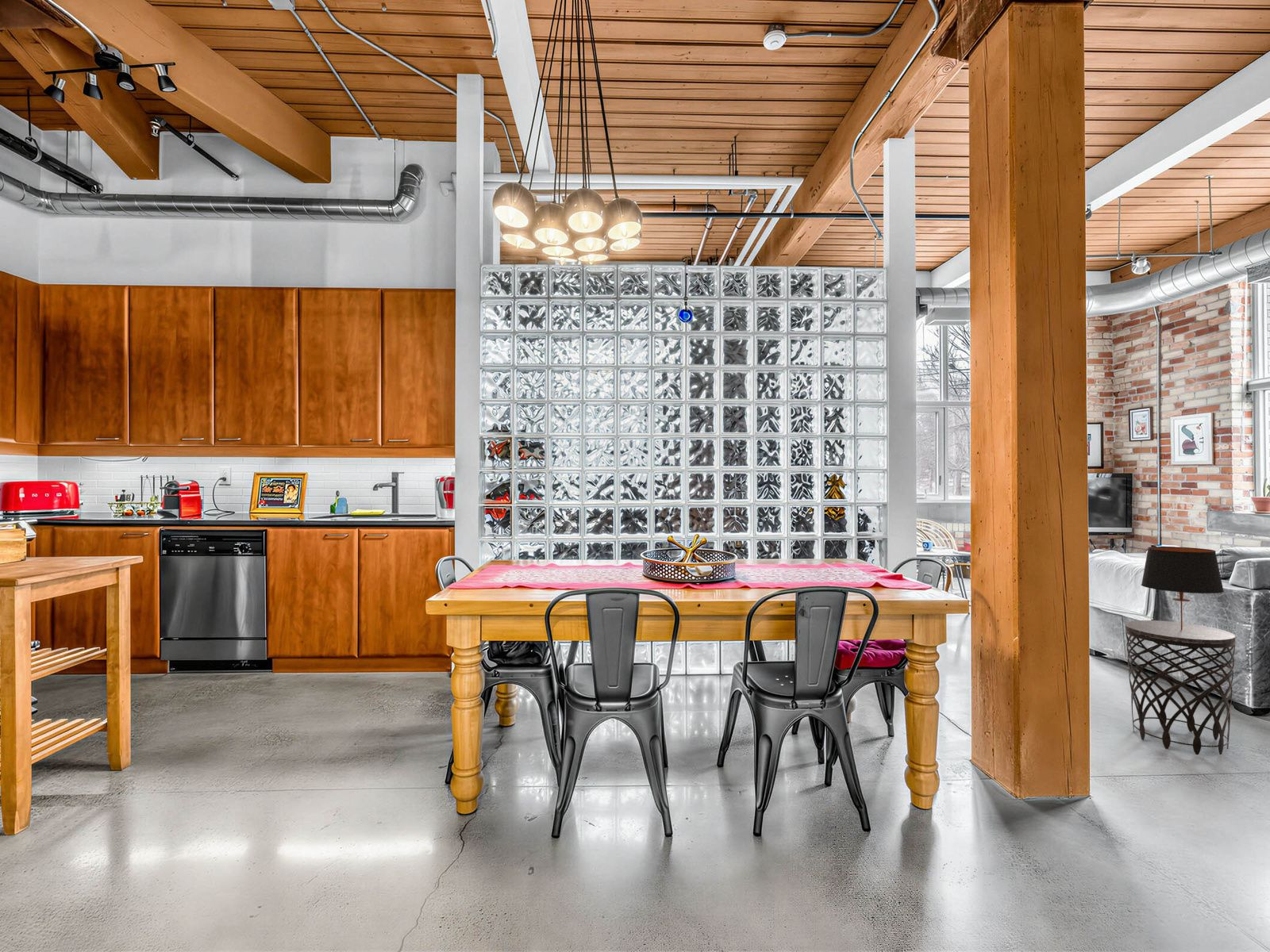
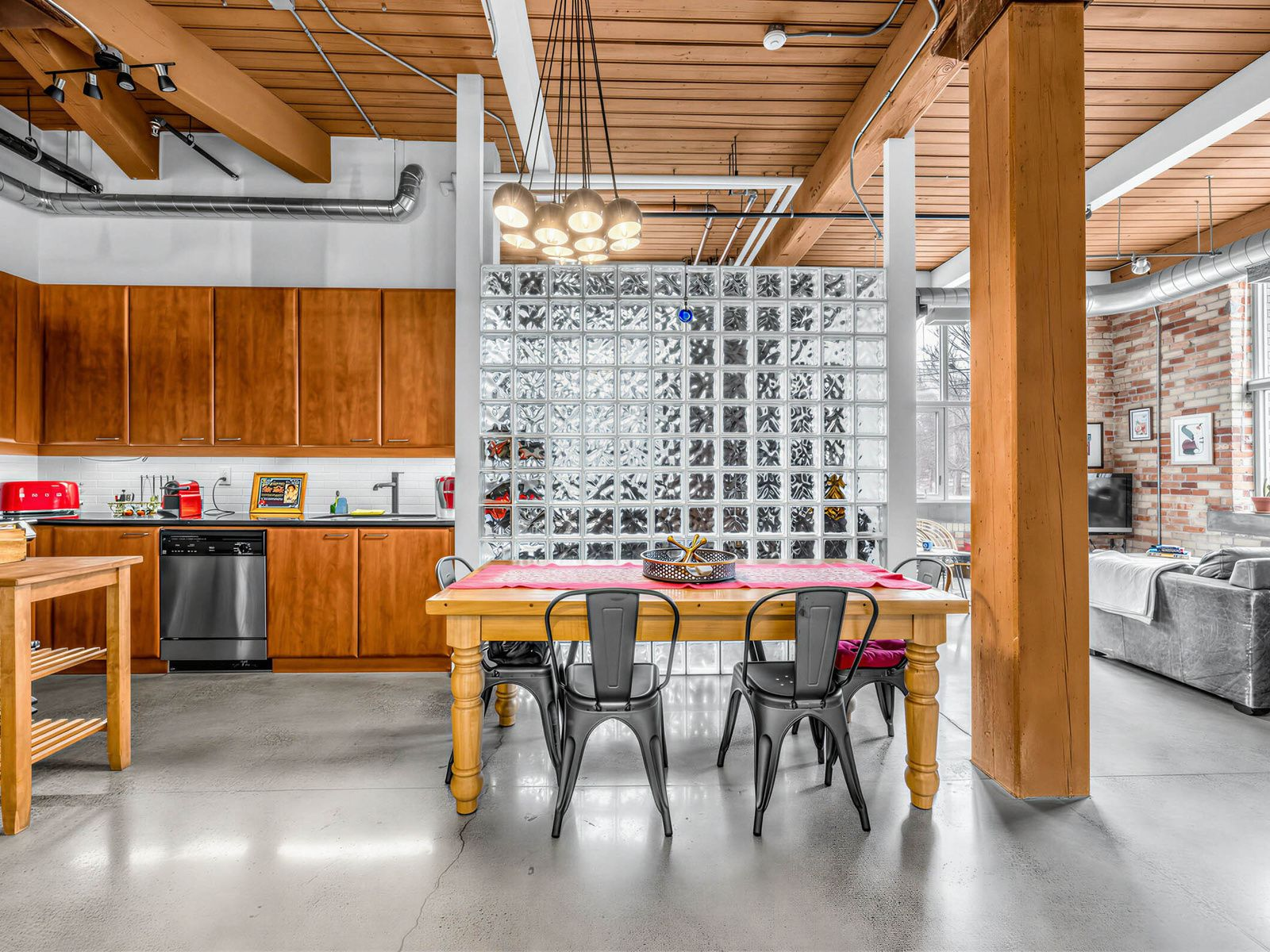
- side table [1125,620,1237,755]
- table lamp [1141,546,1225,630]
